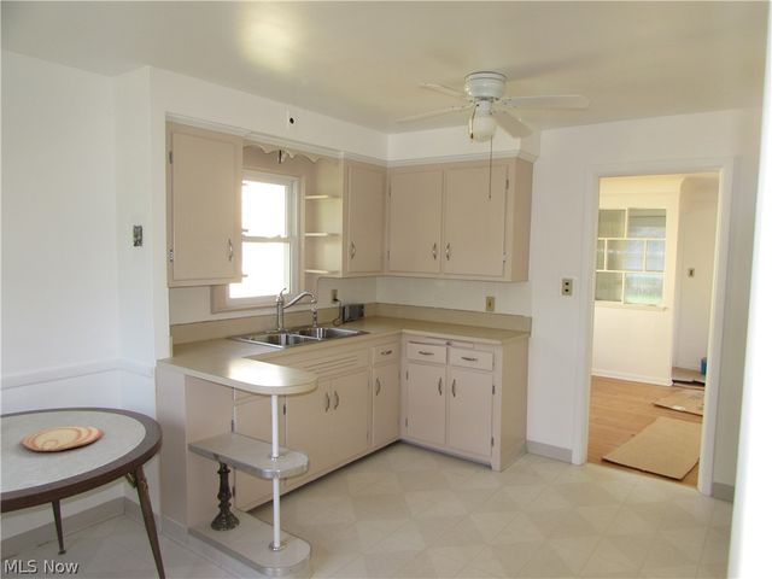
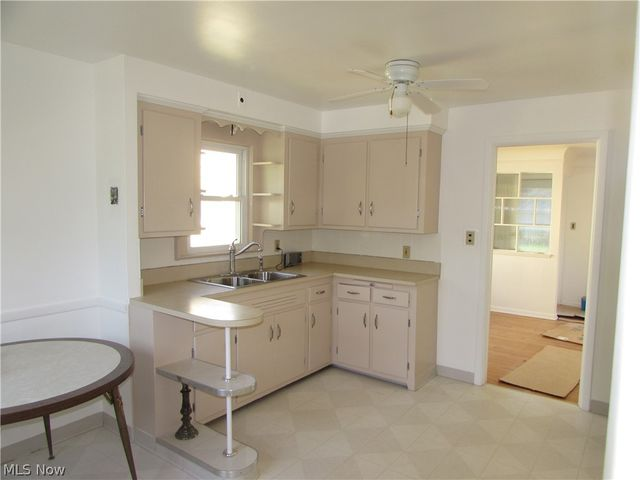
- plate [21,425,103,452]
